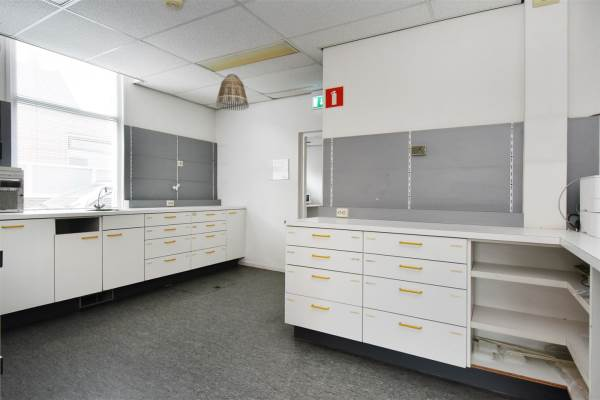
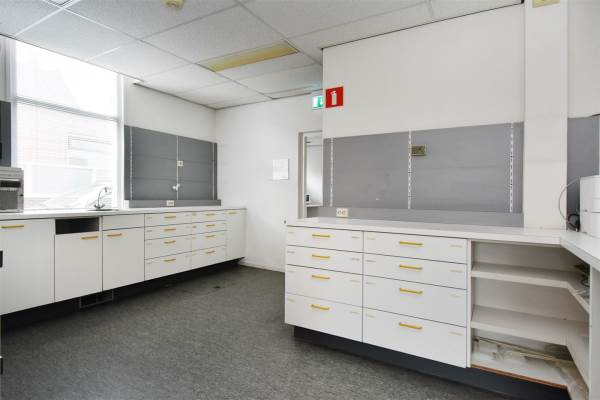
- lamp shade [215,73,250,112]
